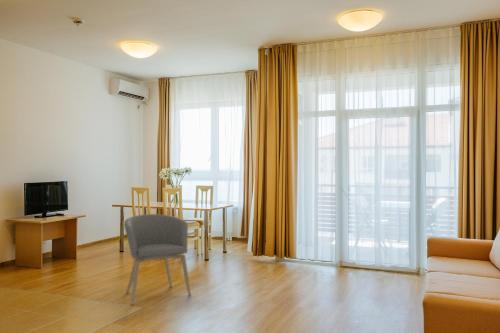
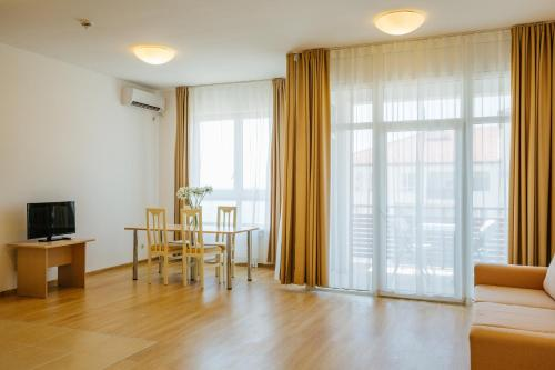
- armchair [123,213,192,306]
